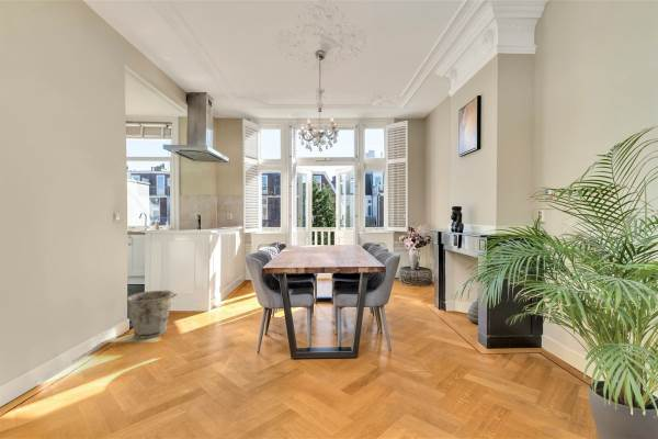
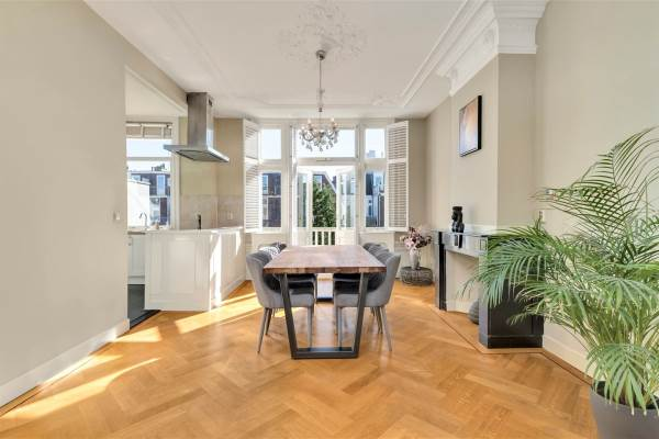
- bucket [125,290,178,339]
